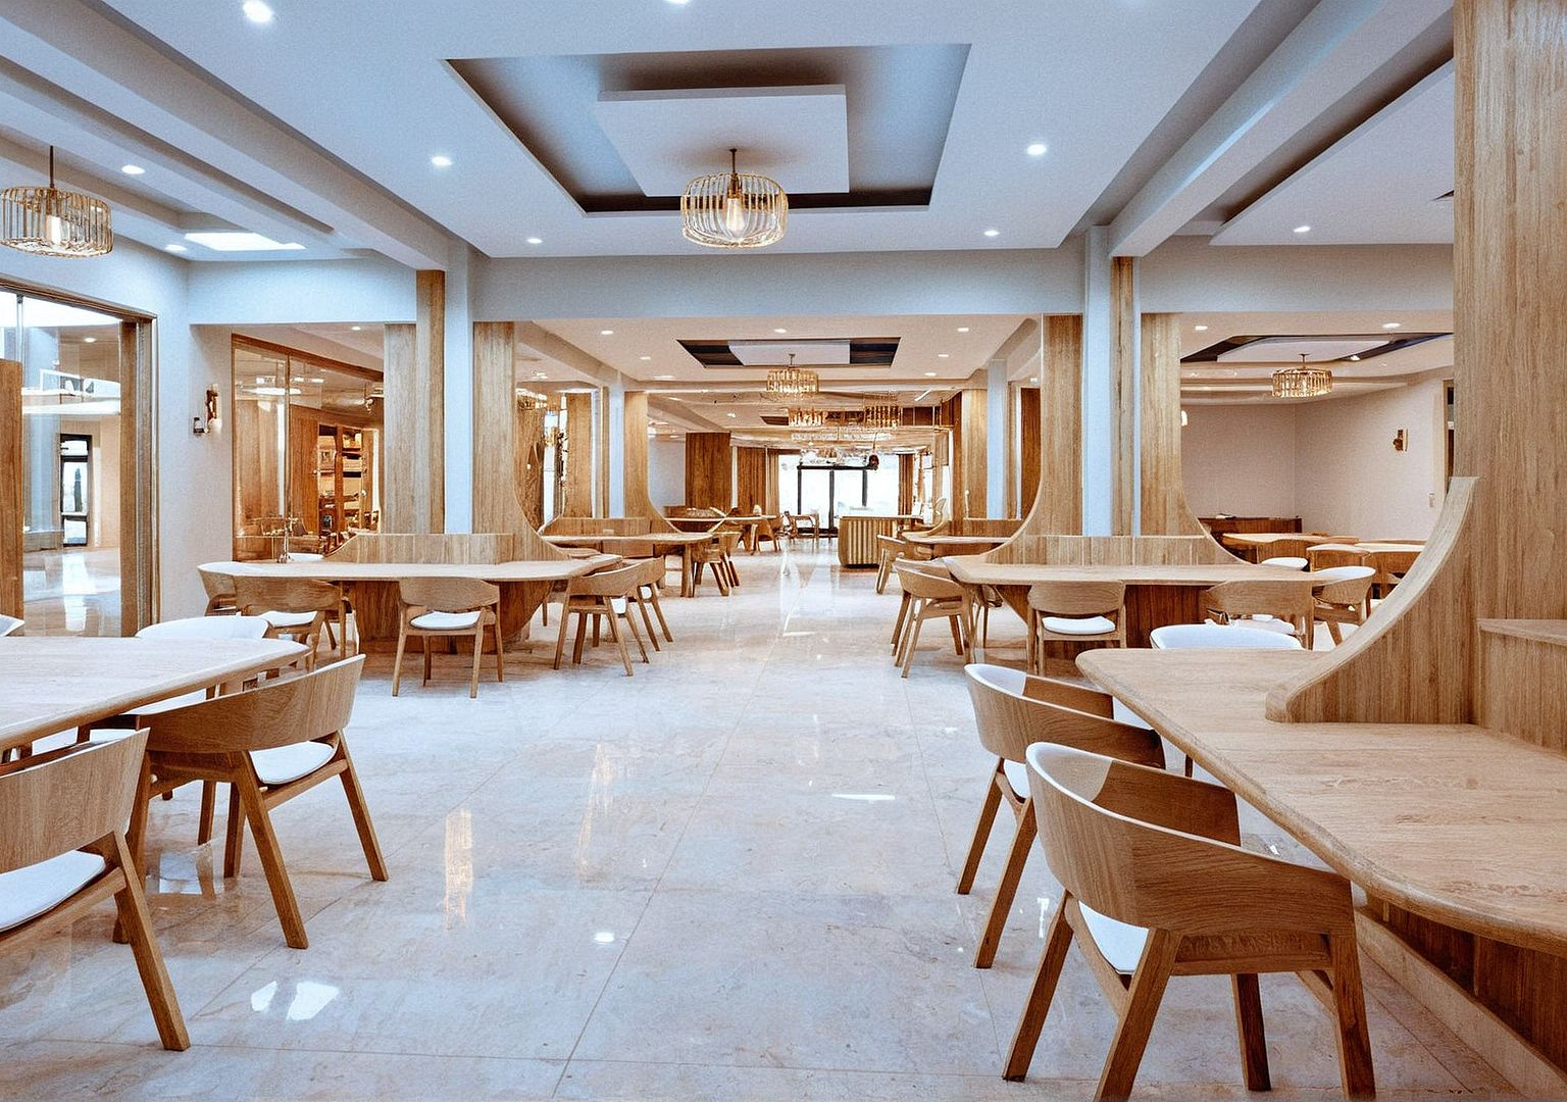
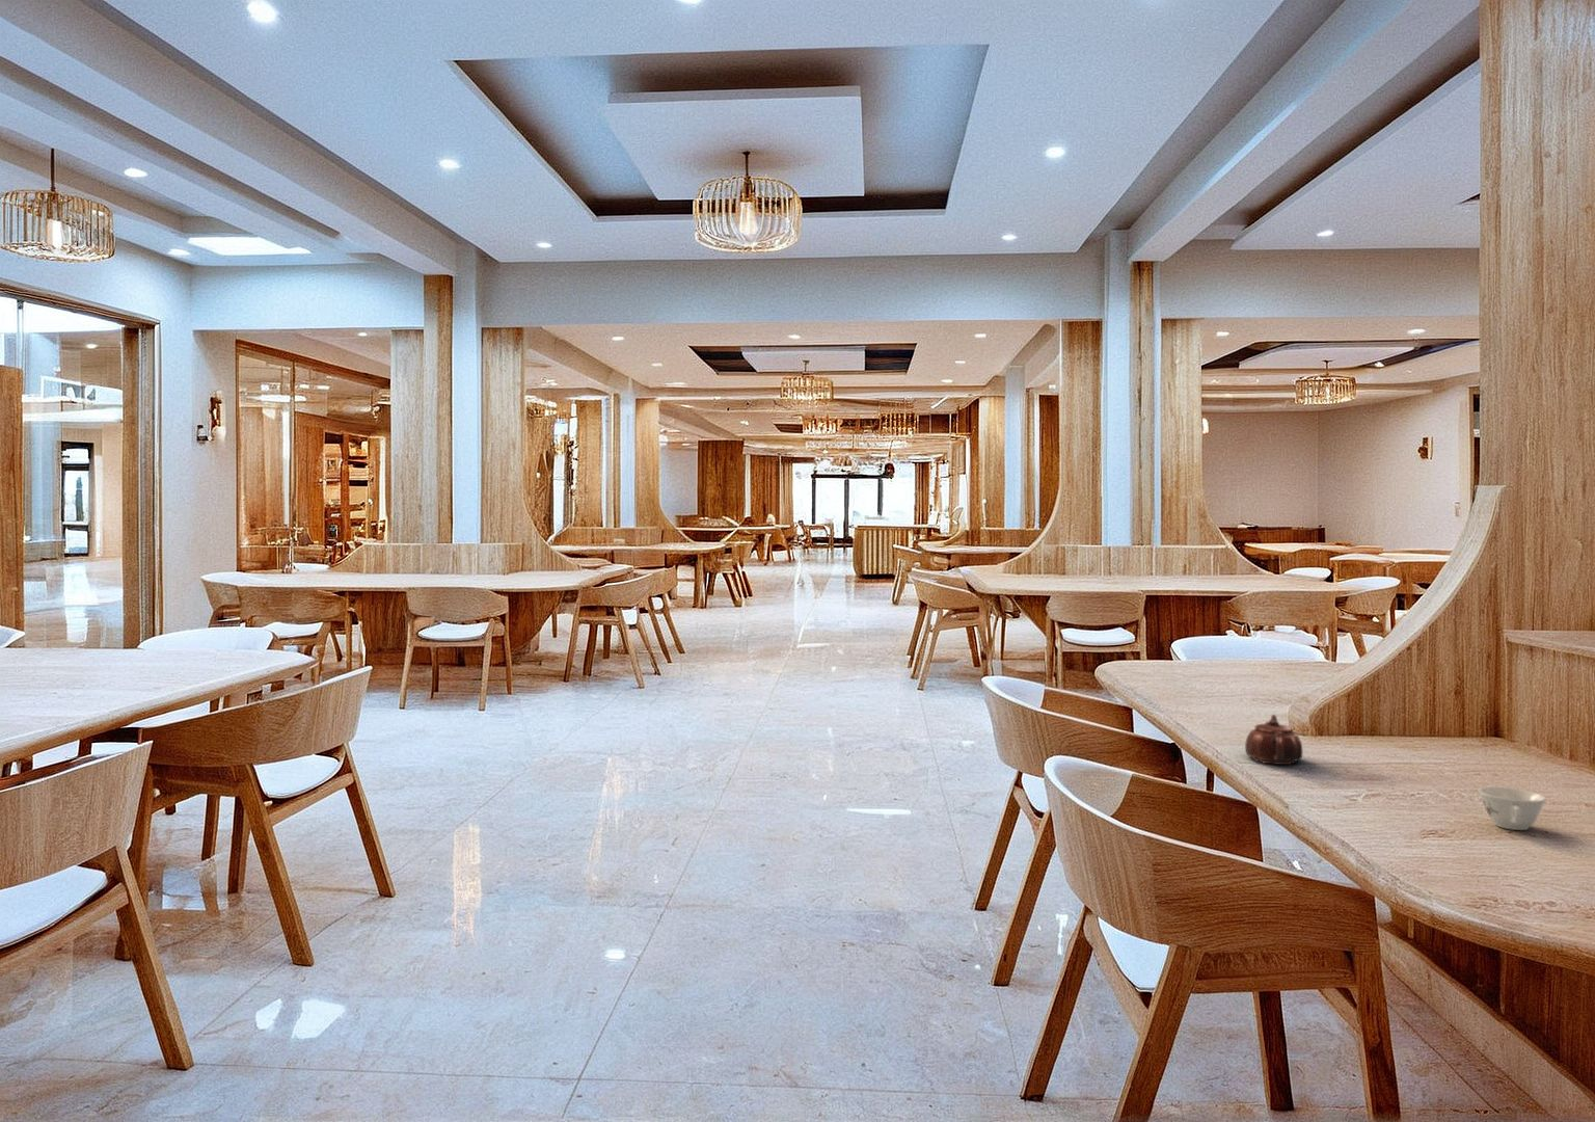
+ teapot [1244,714,1304,766]
+ teacup [1477,787,1548,831]
